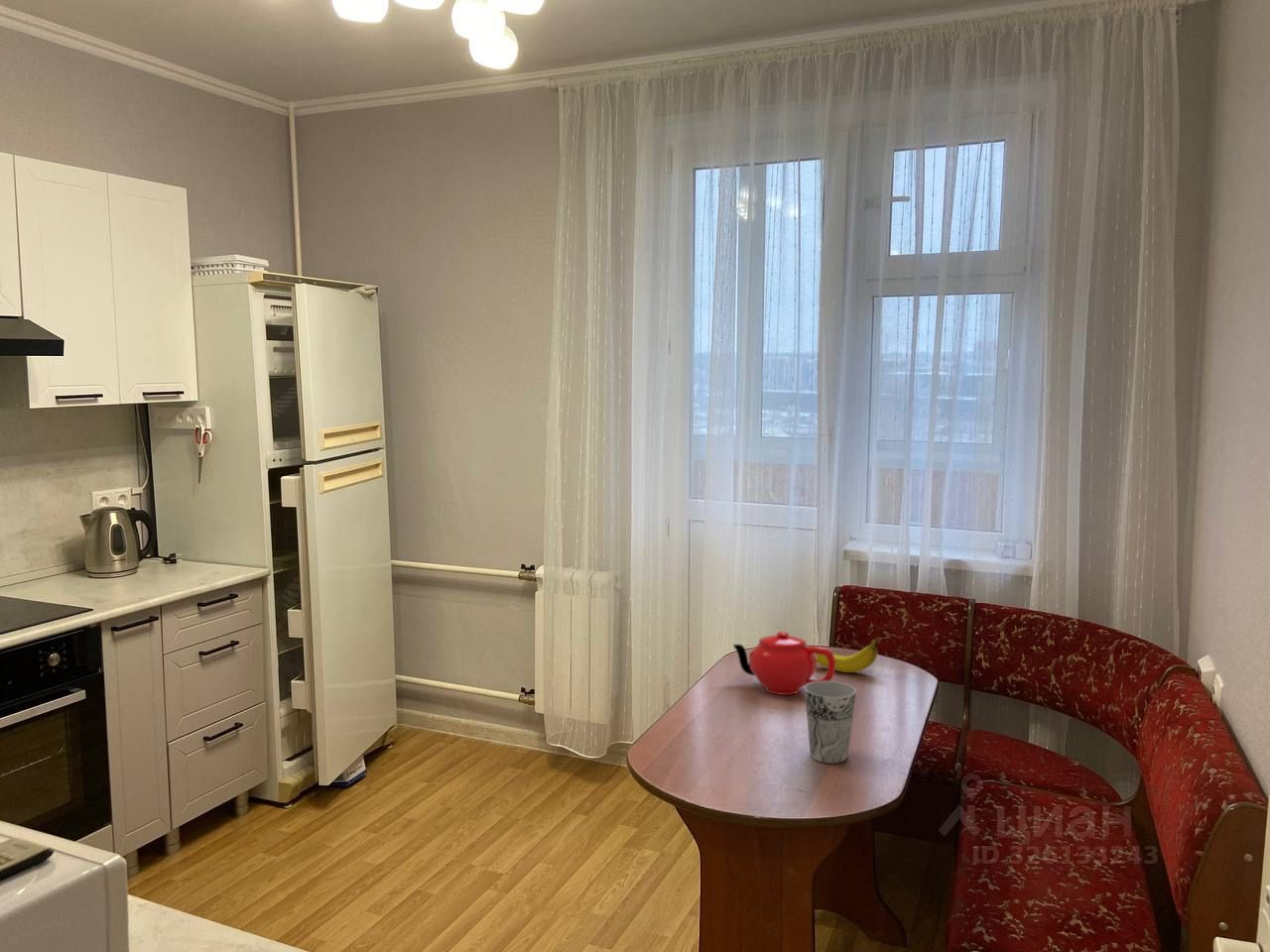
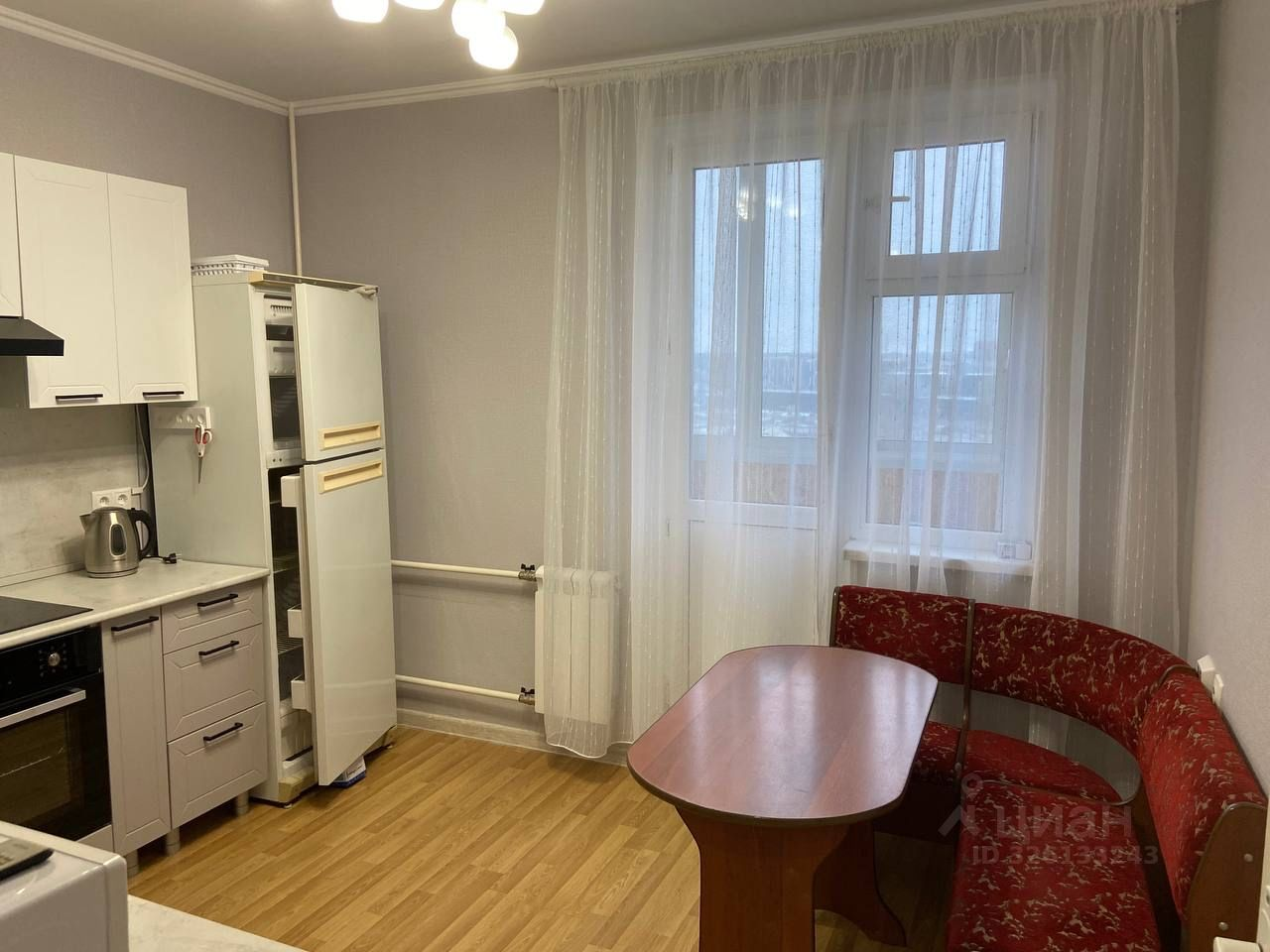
- fruit [817,635,881,673]
- cup [804,680,857,765]
- teapot [732,631,836,696]
